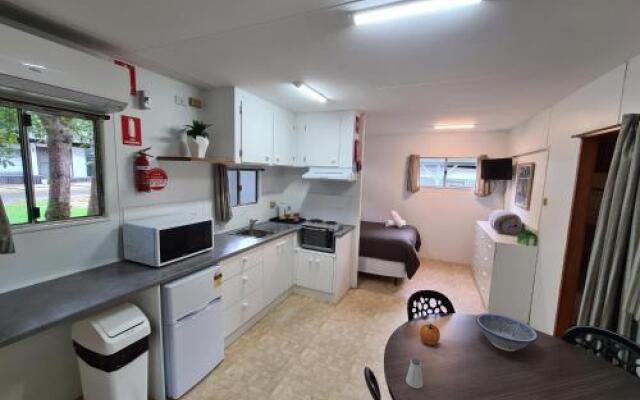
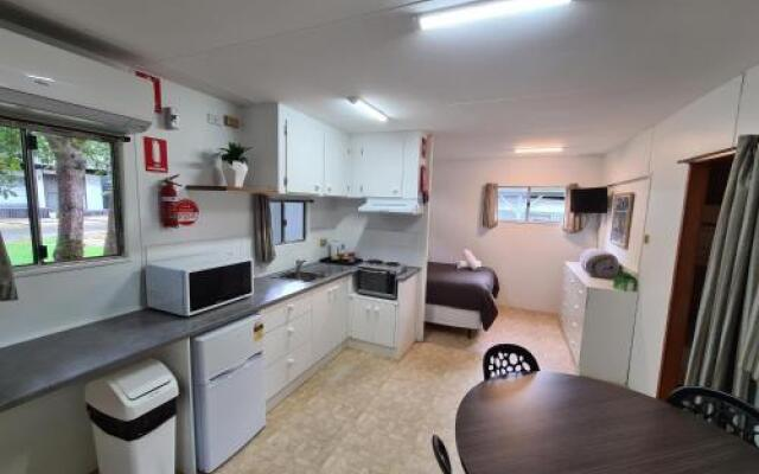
- decorative bowl [475,312,539,352]
- saltshaker [405,357,424,390]
- apple [419,323,441,346]
